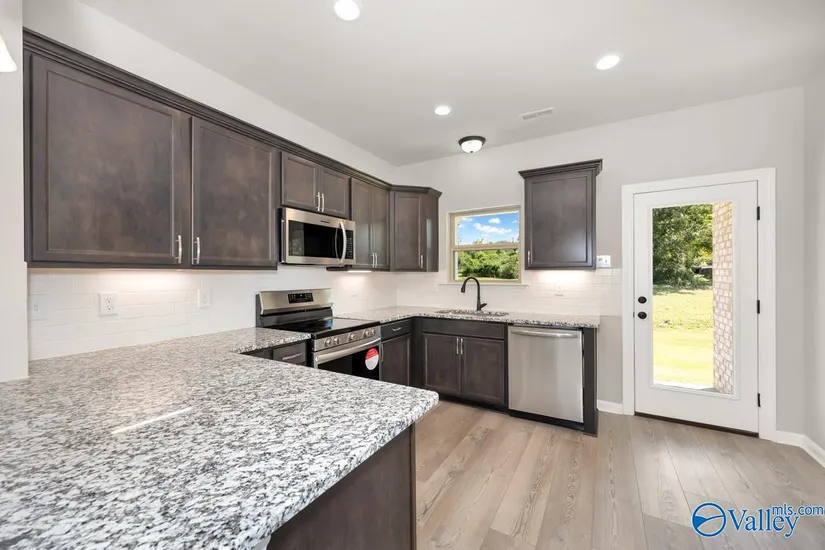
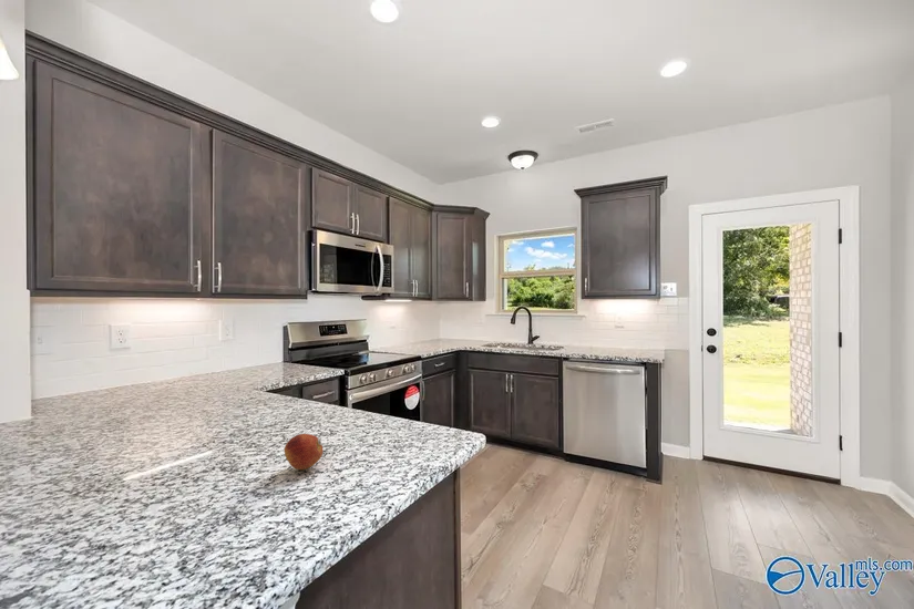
+ fruit [284,433,324,471]
